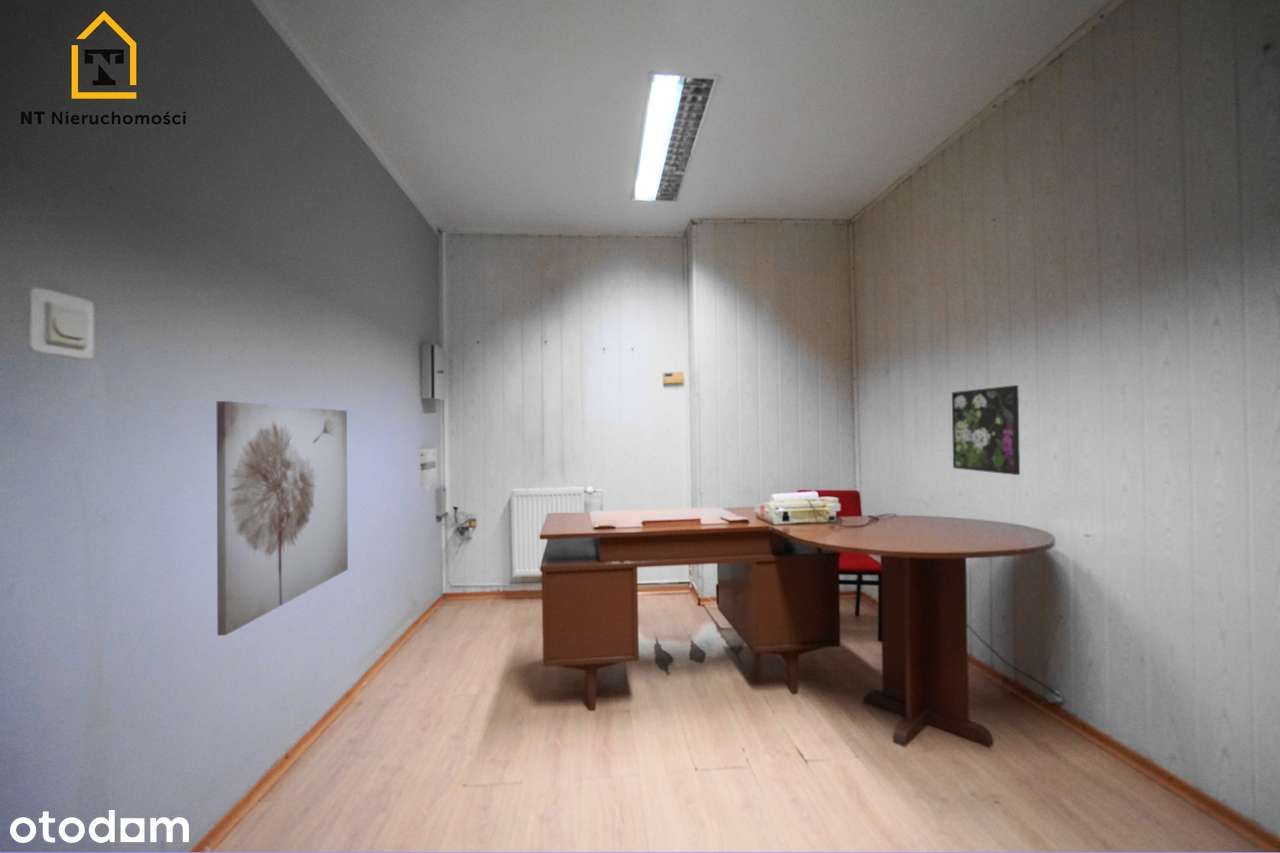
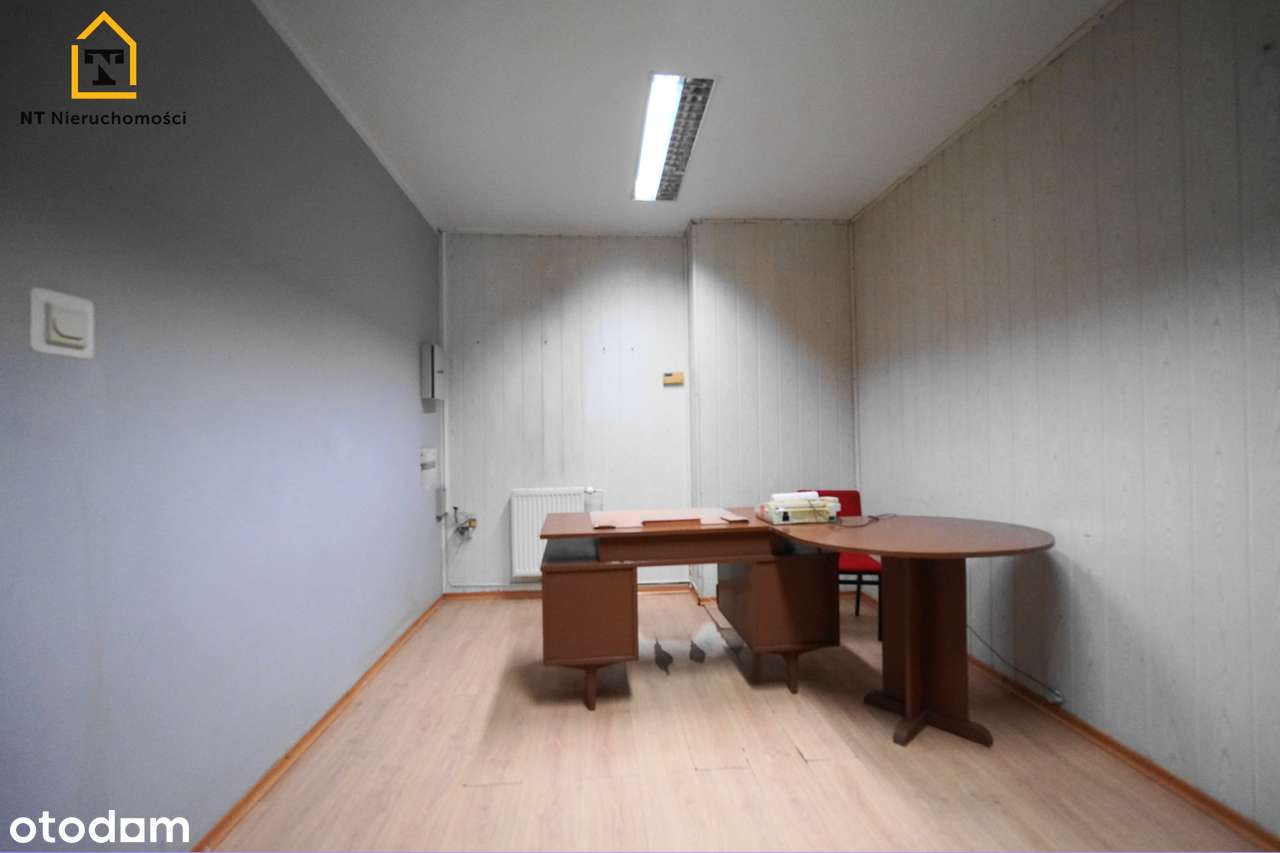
- wall art [216,400,349,637]
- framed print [951,384,1021,476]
